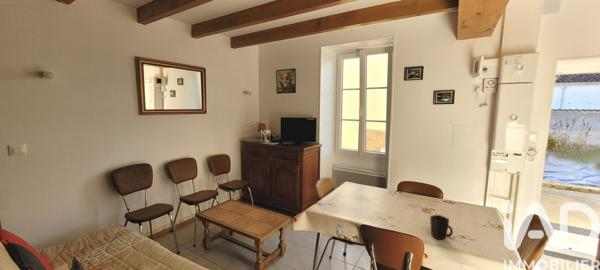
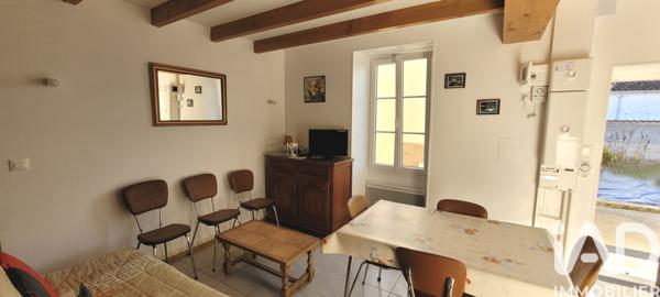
- mug [429,214,454,241]
